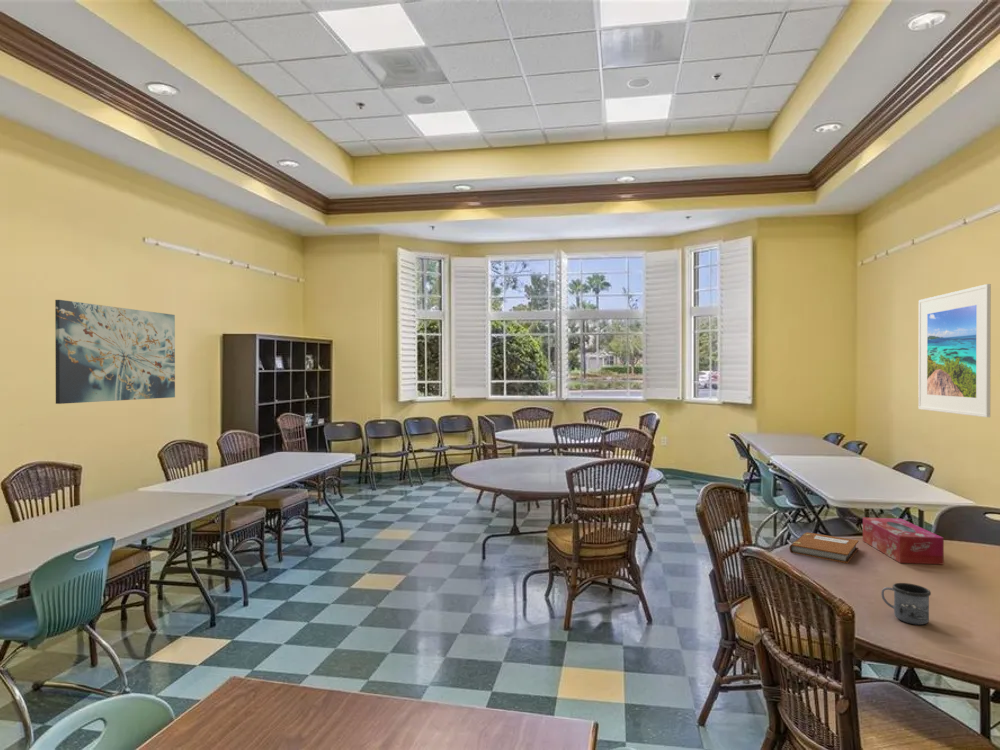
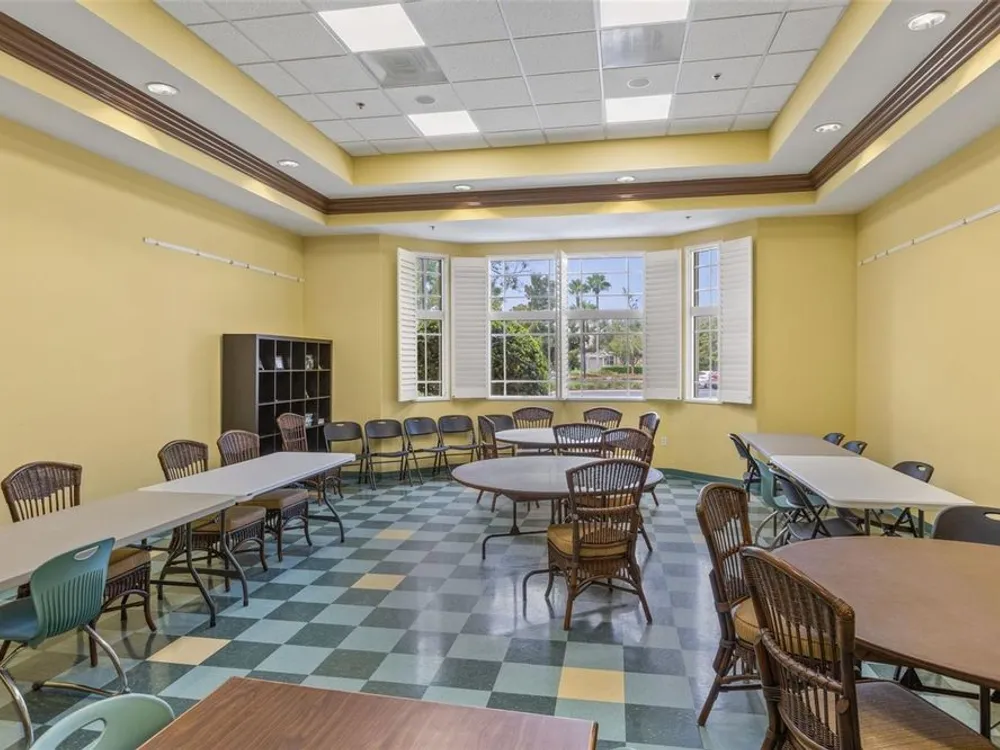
- notebook [789,531,860,564]
- wall art [54,299,176,405]
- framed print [917,283,992,418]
- tissue box [862,517,945,566]
- mug [880,582,932,626]
